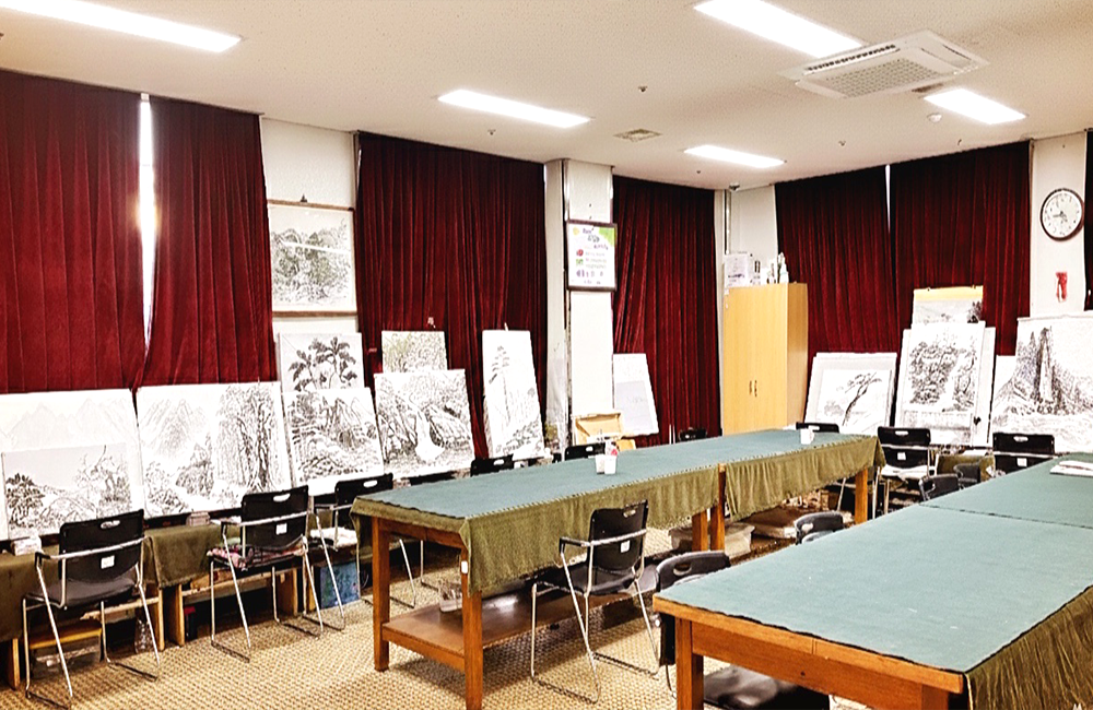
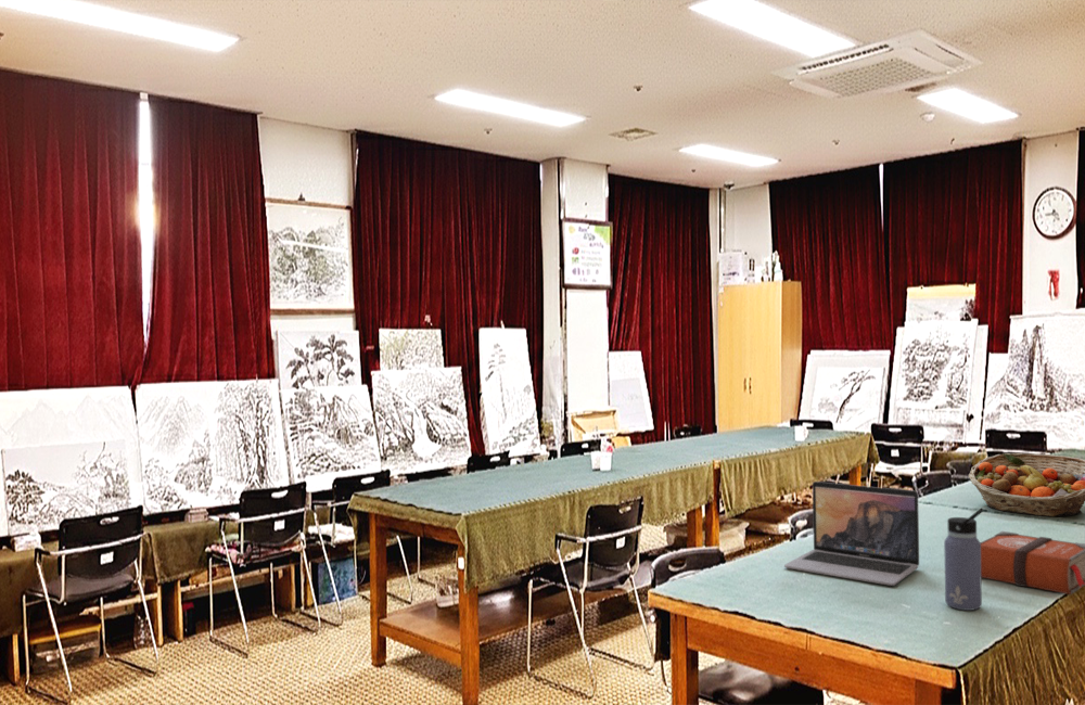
+ water bottle [943,508,985,612]
+ fruit basket [968,452,1085,517]
+ bible [980,530,1085,595]
+ laptop [783,480,920,587]
